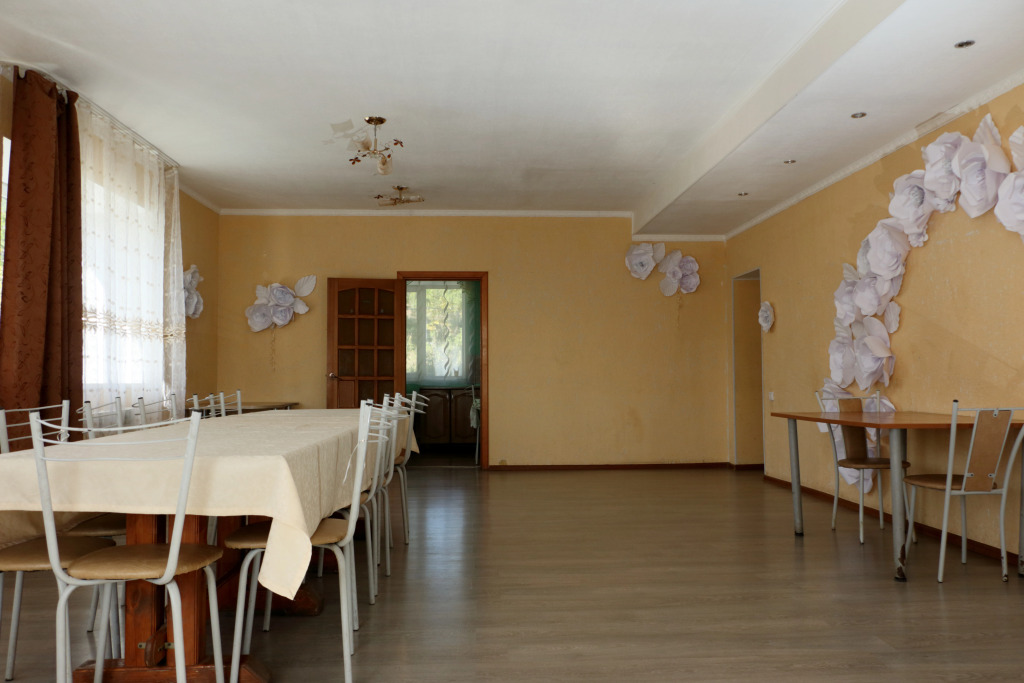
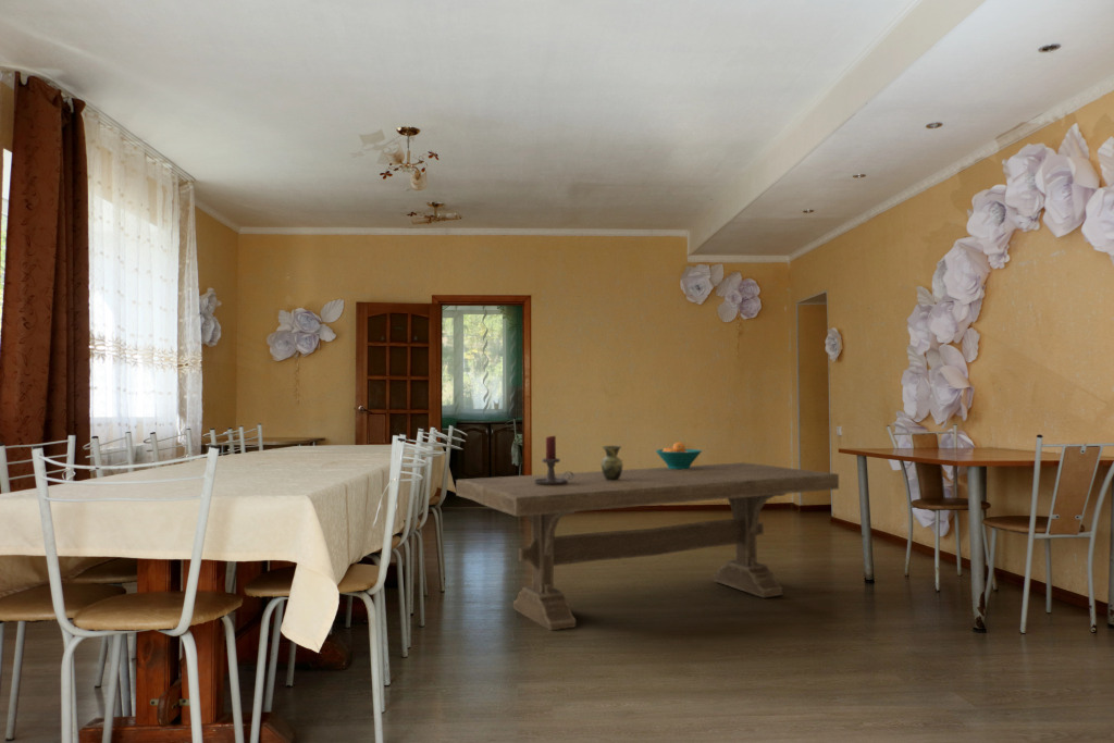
+ dining table [455,461,840,631]
+ fruit bowl [655,441,703,470]
+ candle holder [534,434,573,485]
+ vase [601,445,623,481]
